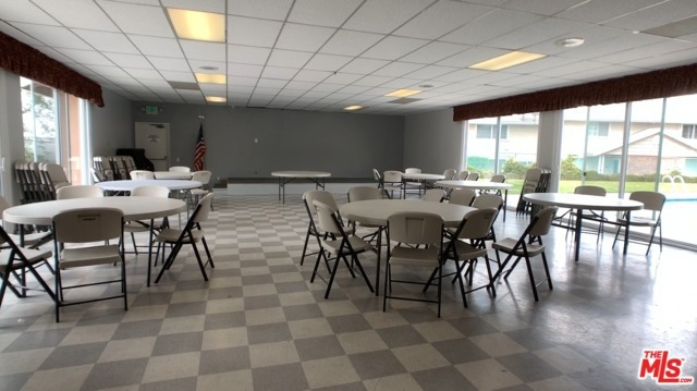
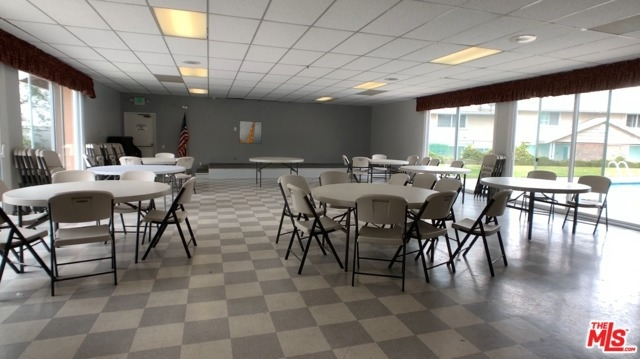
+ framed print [238,120,263,145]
